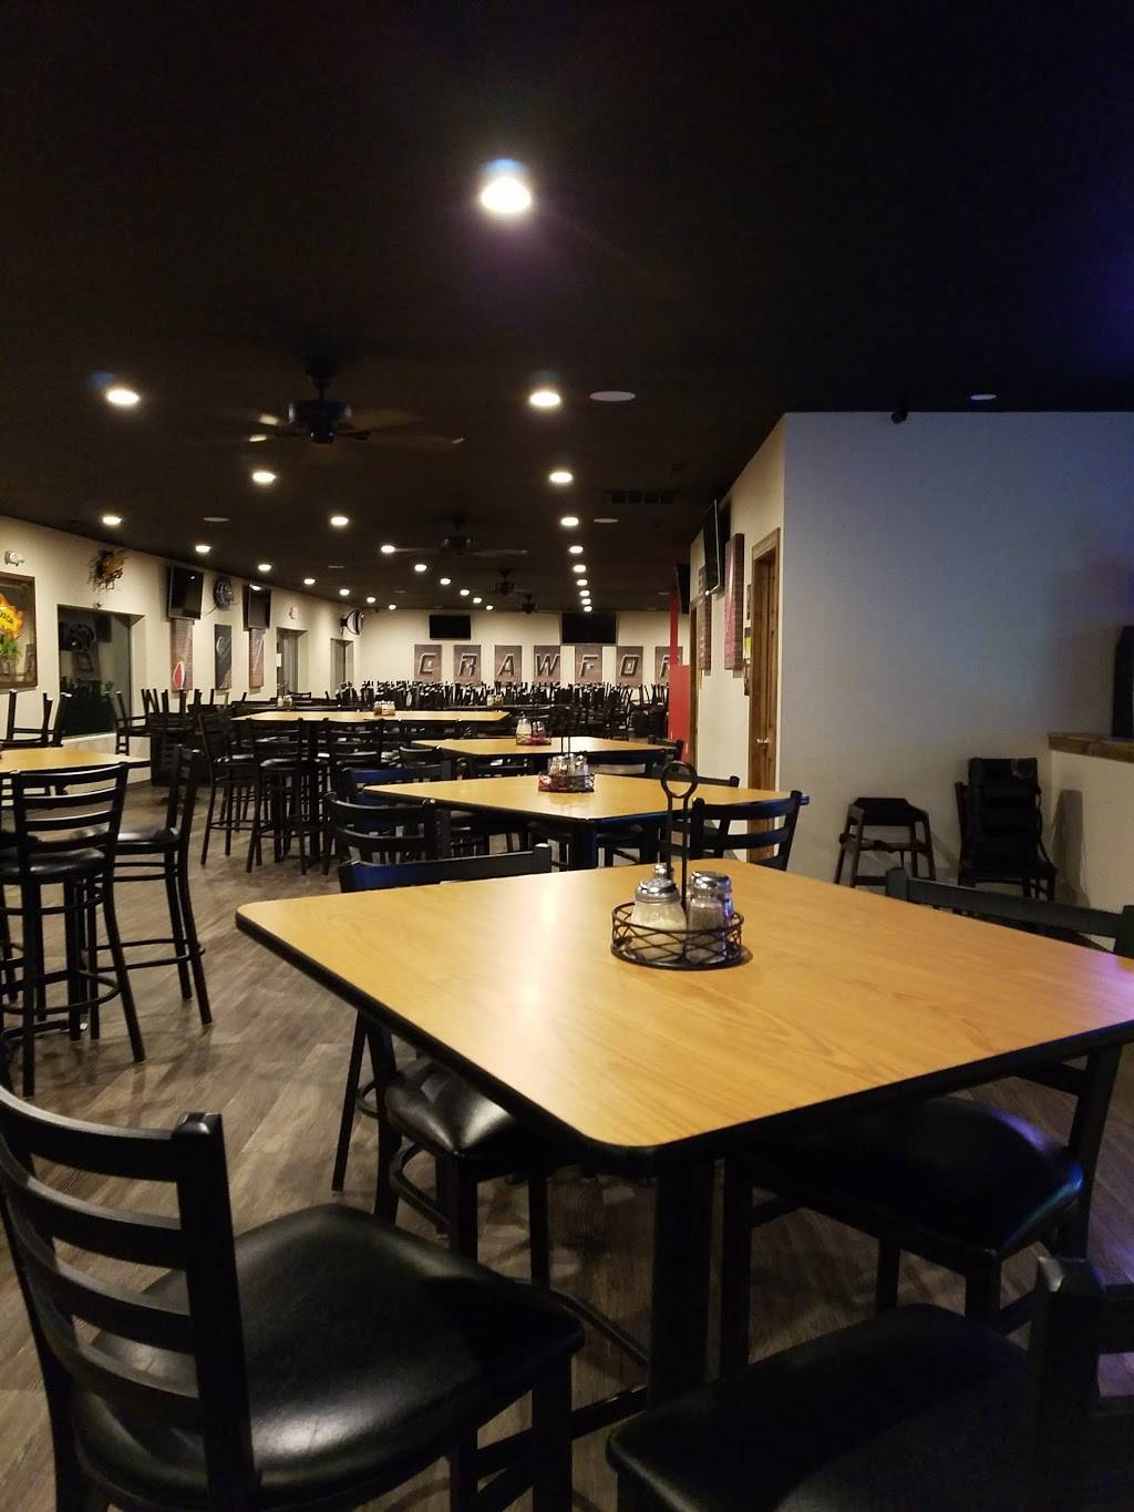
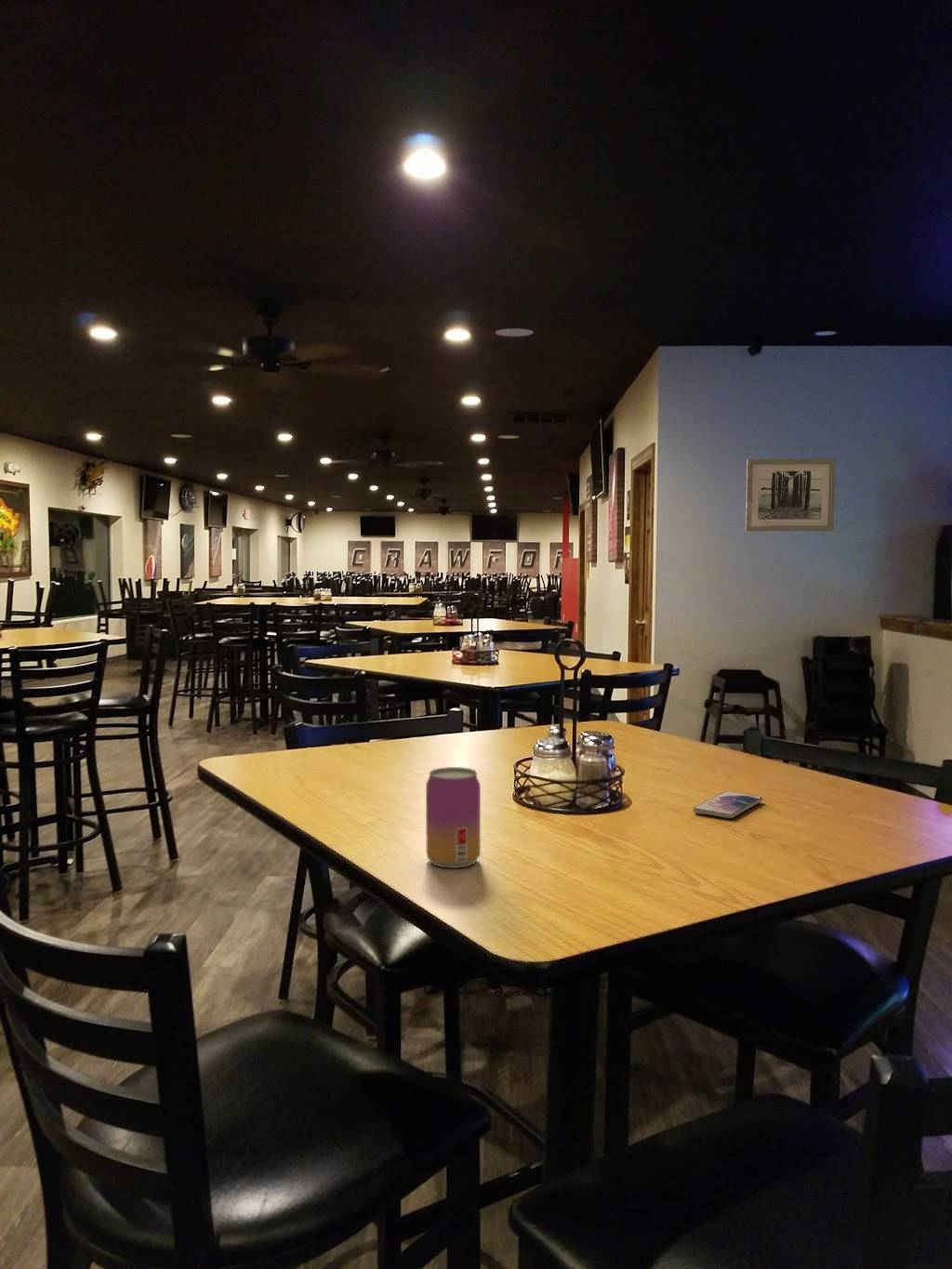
+ smartphone [692,790,763,819]
+ wall art [745,458,837,532]
+ beer can [425,766,482,869]
